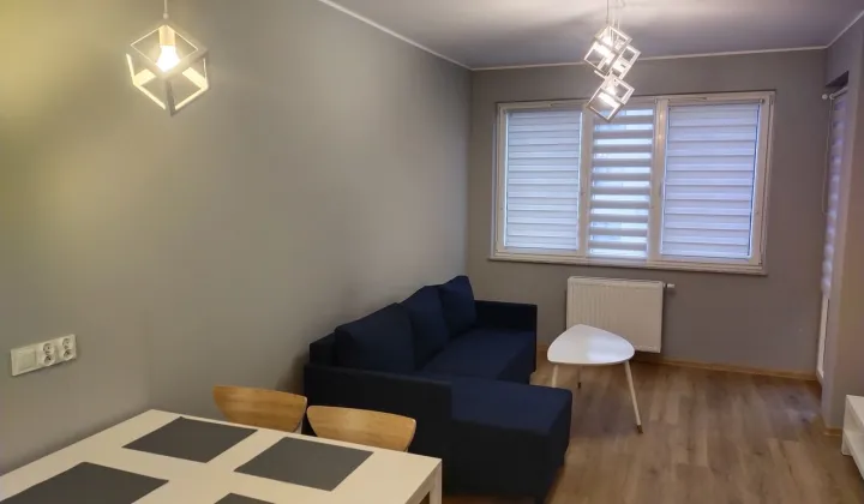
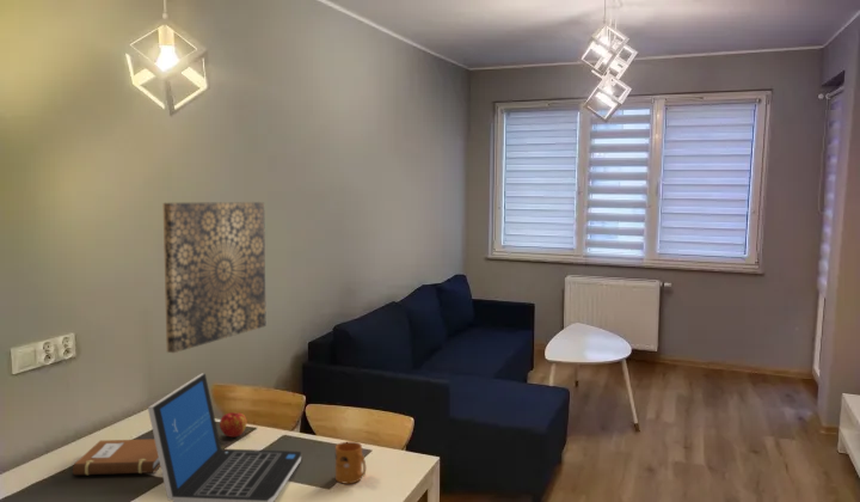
+ laptop [147,372,302,502]
+ notebook [72,437,160,476]
+ wall art [161,201,268,354]
+ apple [219,411,247,437]
+ mug [334,441,367,485]
